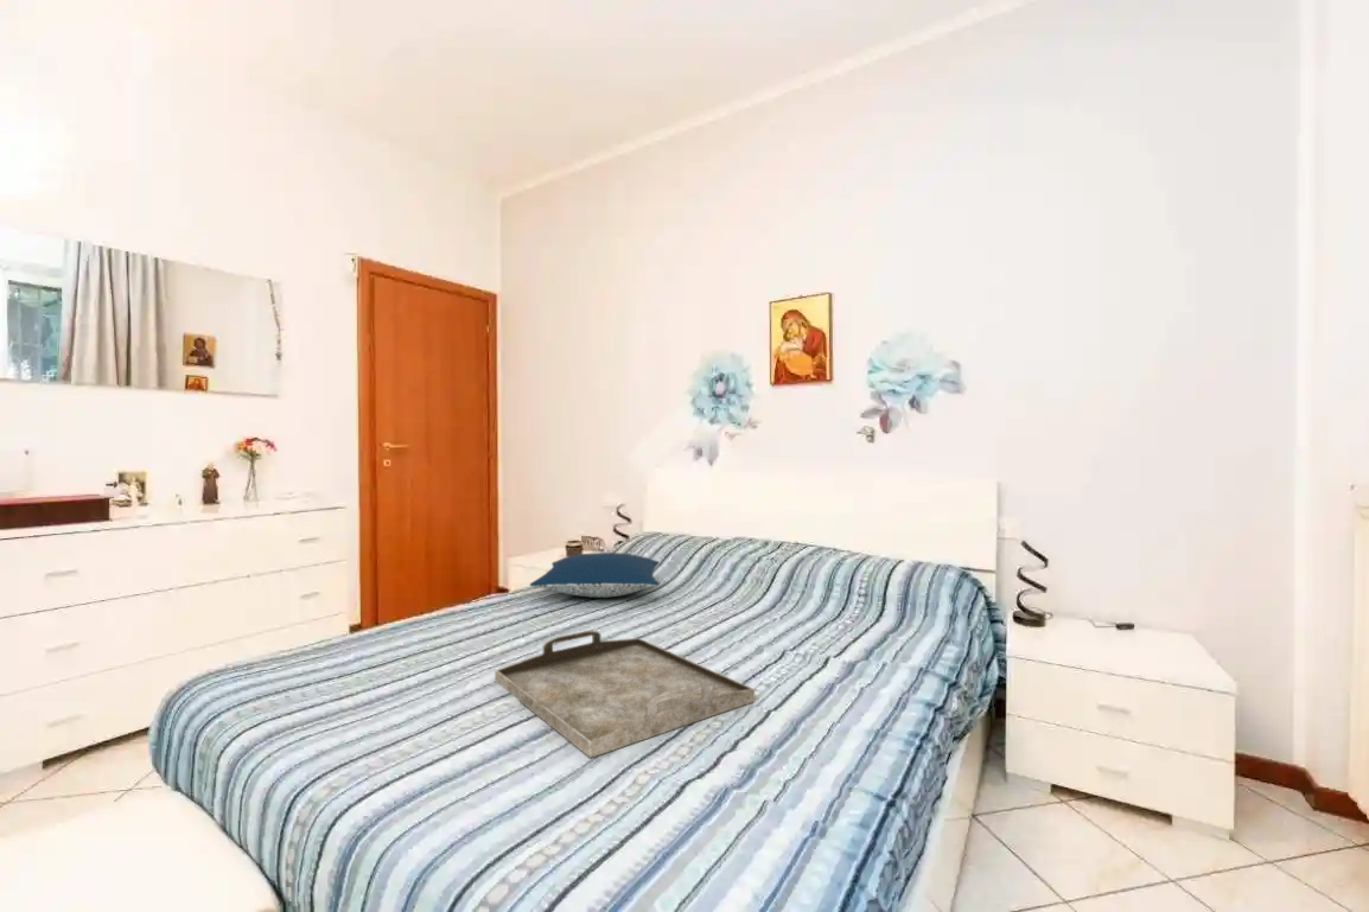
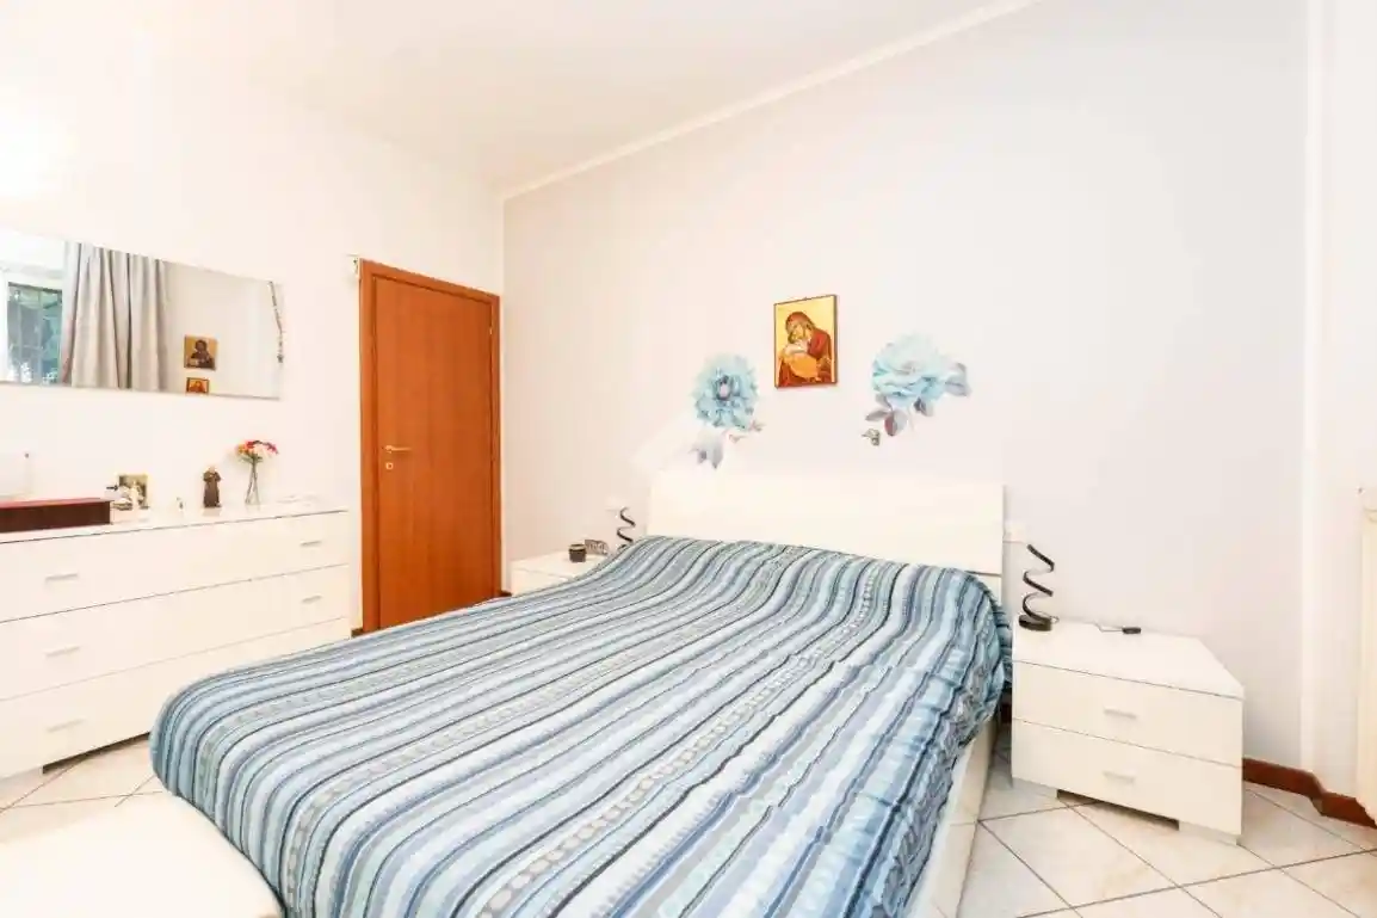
- pillow [529,551,661,599]
- serving tray [494,630,756,759]
